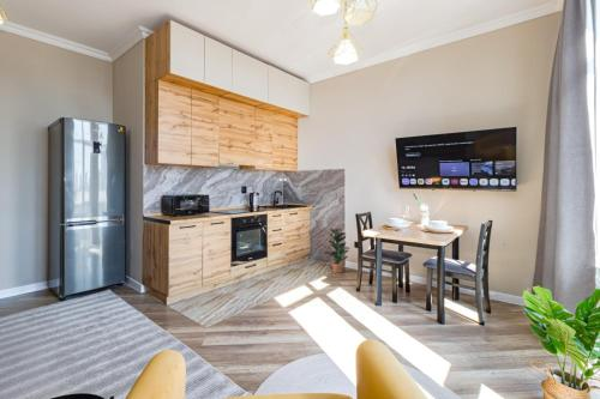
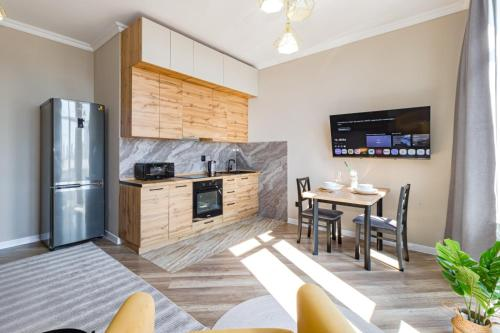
- potted plant [324,228,350,273]
